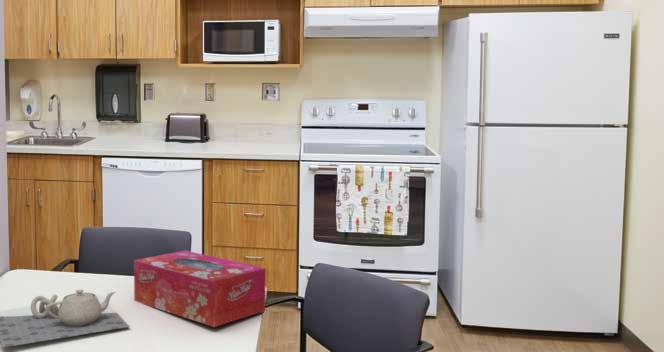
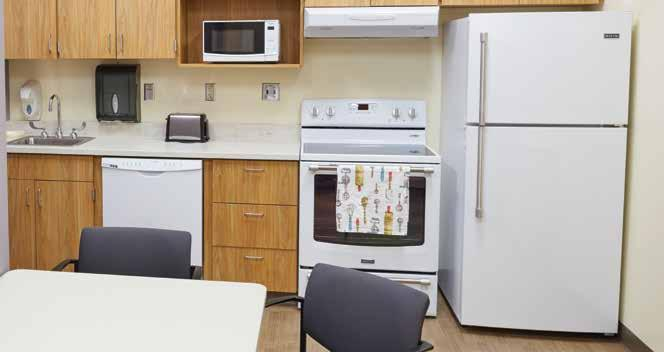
- tissue box [133,250,267,328]
- teapot [0,289,131,349]
